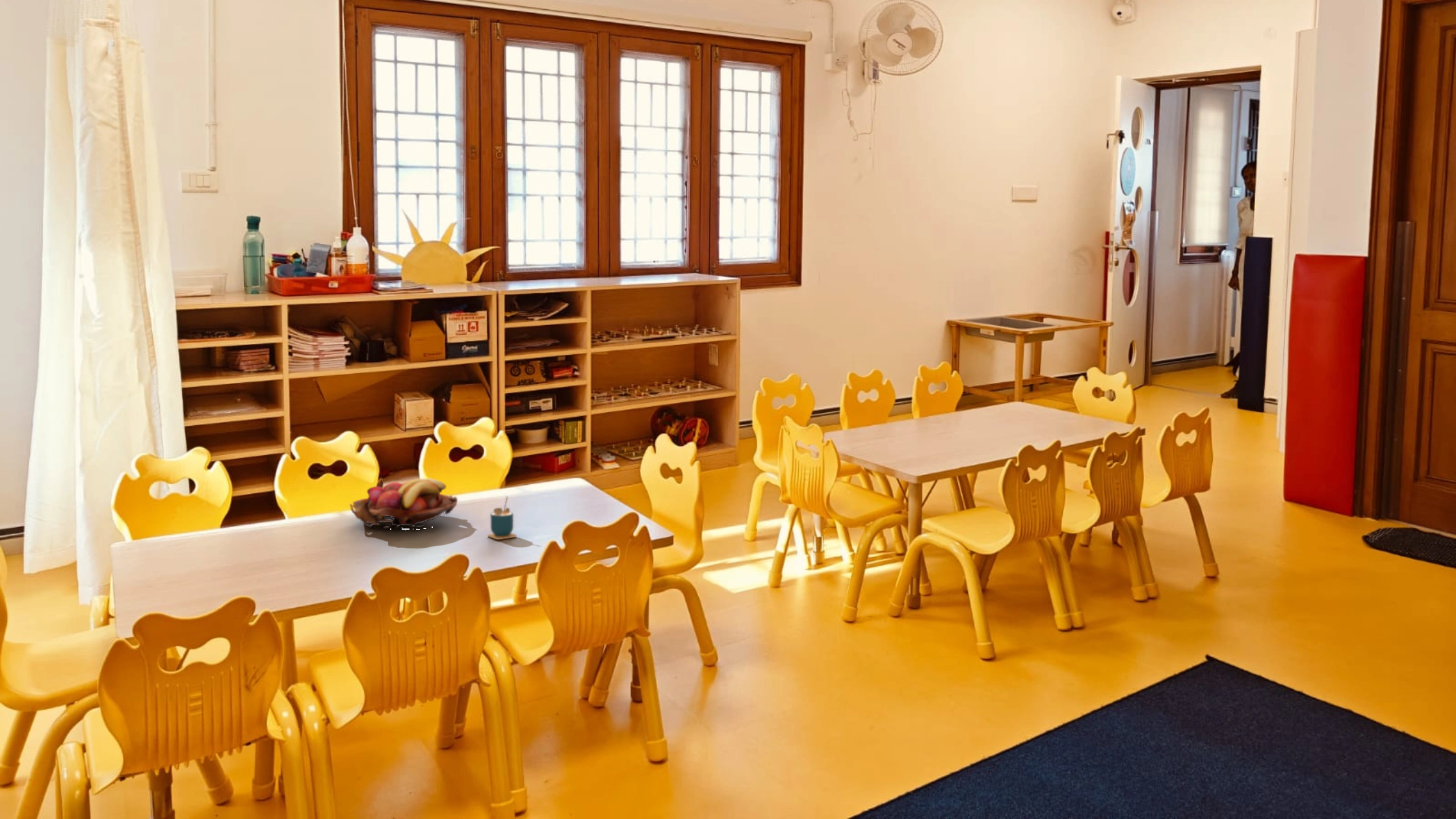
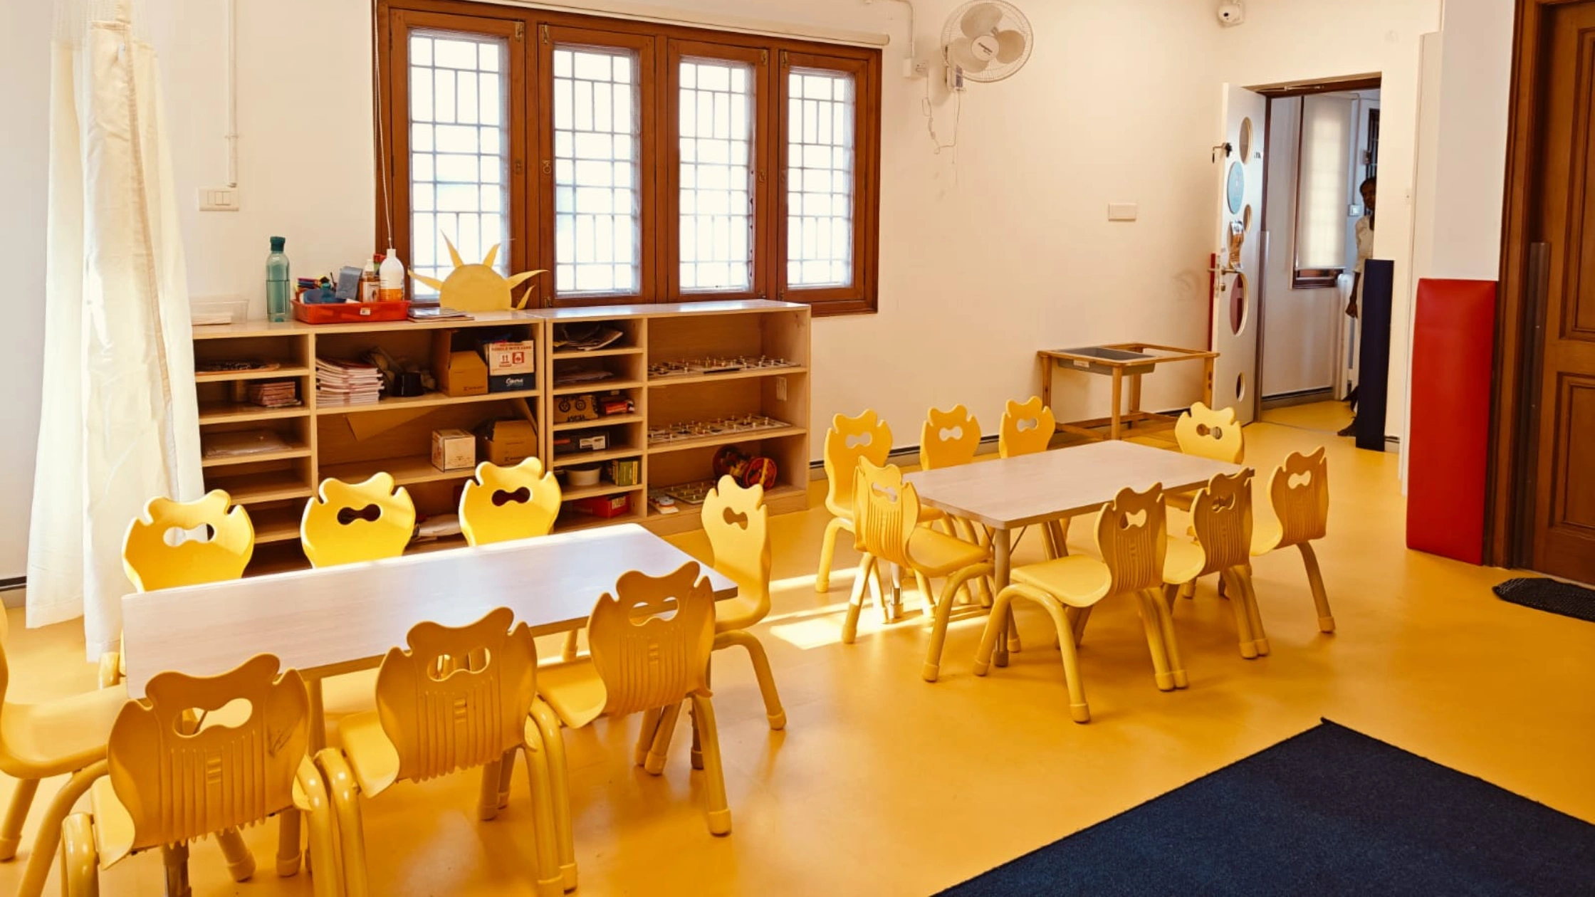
- fruit basket [349,478,458,530]
- cup [487,496,517,540]
